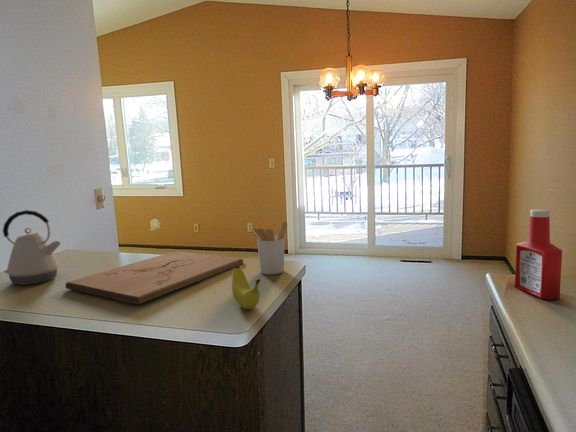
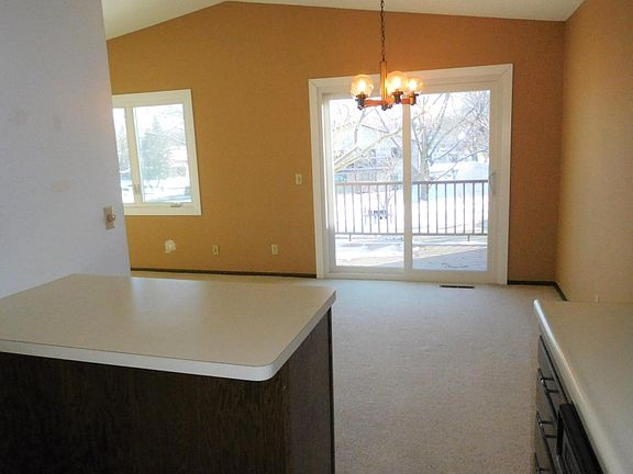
- kettle [2,209,62,286]
- soap bottle [514,209,563,300]
- cutting board [65,250,244,305]
- utensil holder [250,221,288,276]
- fruit [231,265,261,310]
